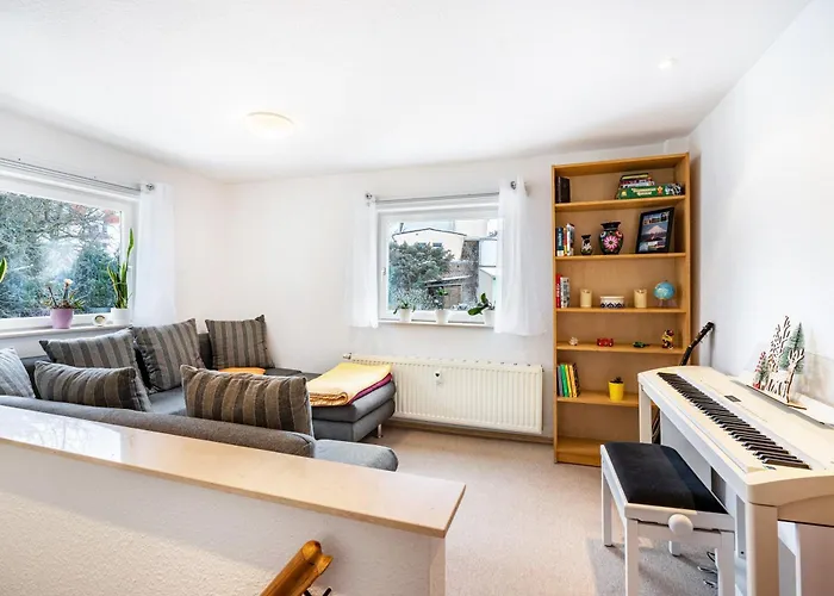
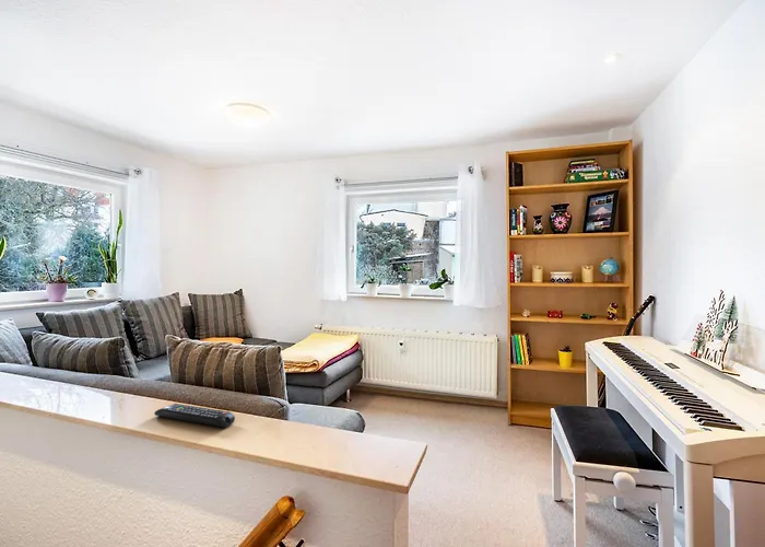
+ remote control [153,403,236,428]
